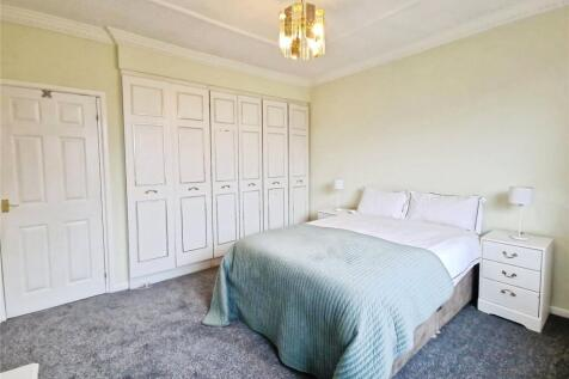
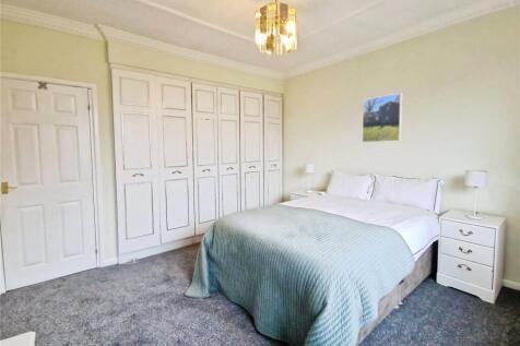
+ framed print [362,92,403,143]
